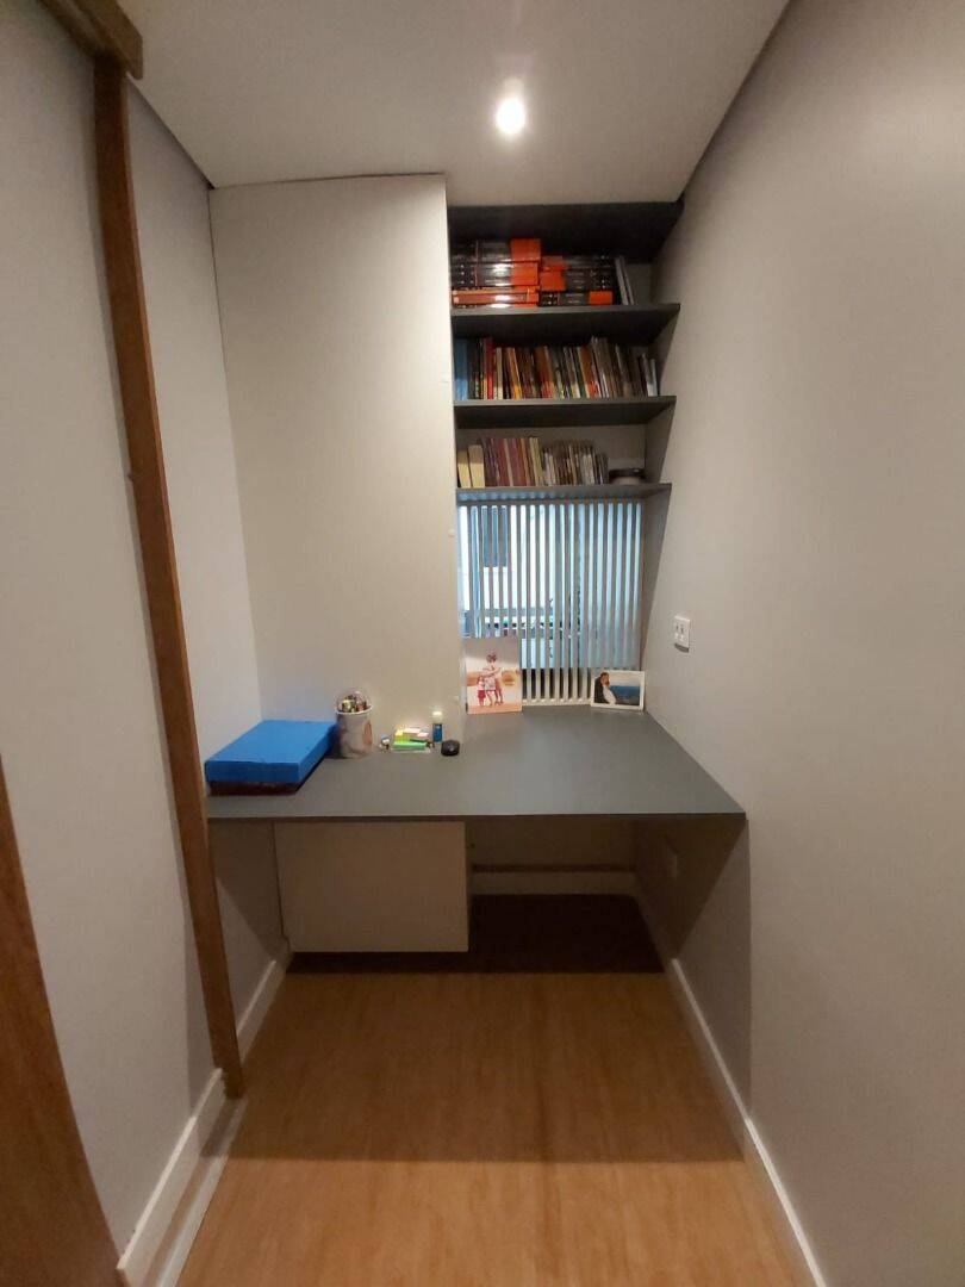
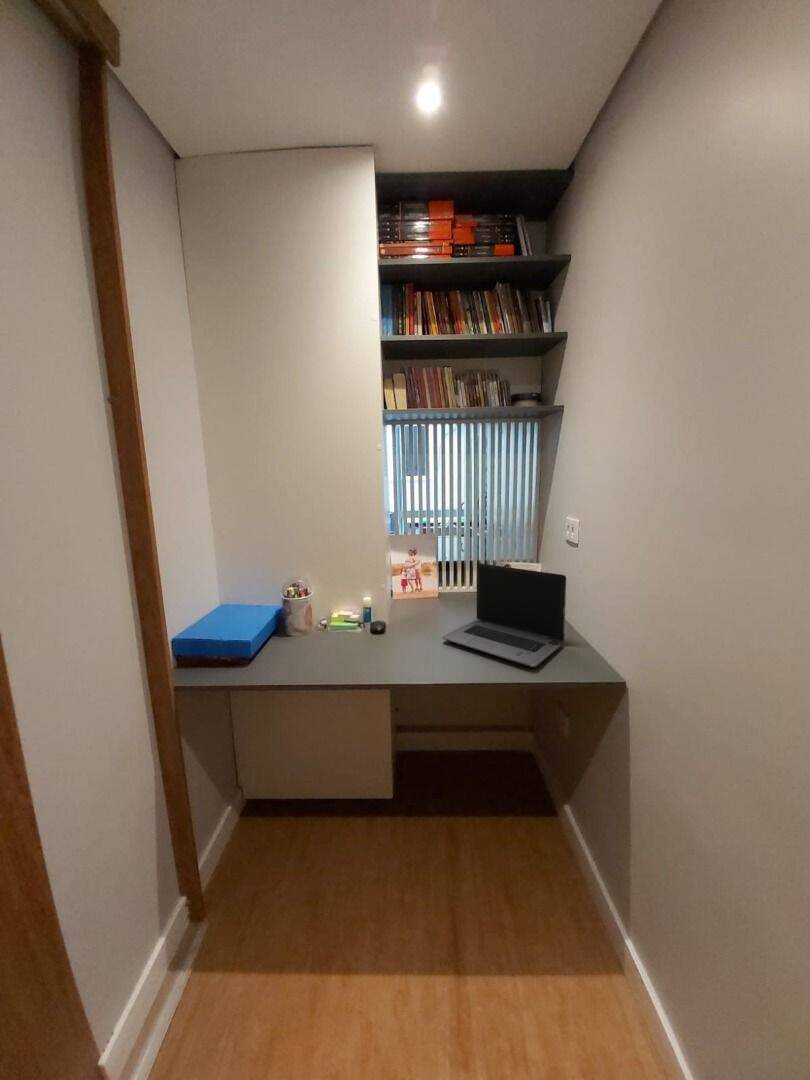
+ laptop computer [441,562,567,668]
